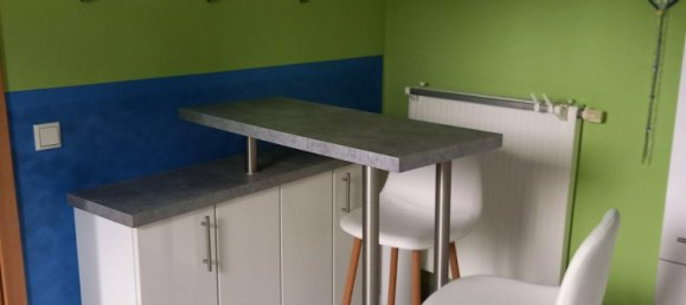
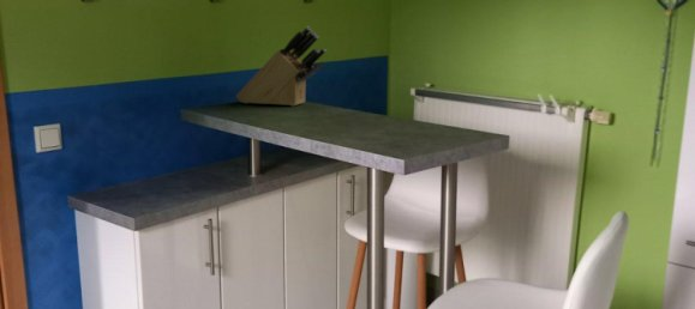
+ knife block [235,25,328,108]
